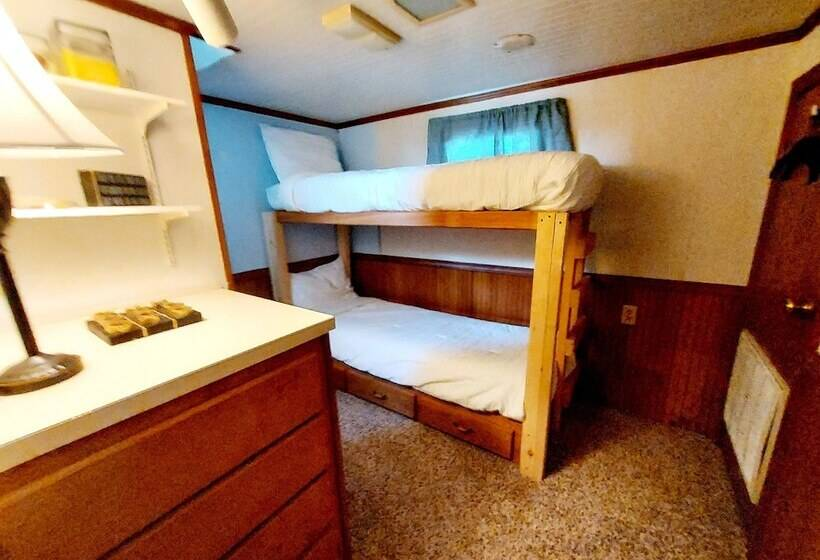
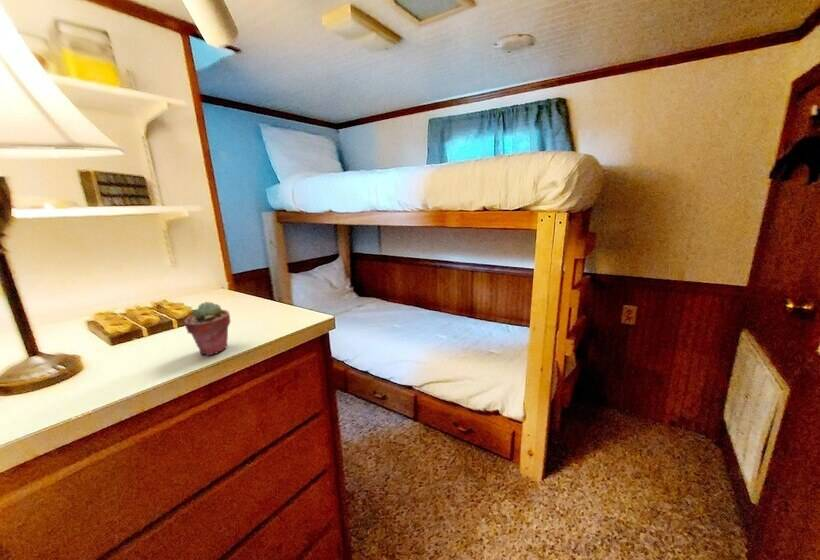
+ potted succulent [183,301,232,356]
